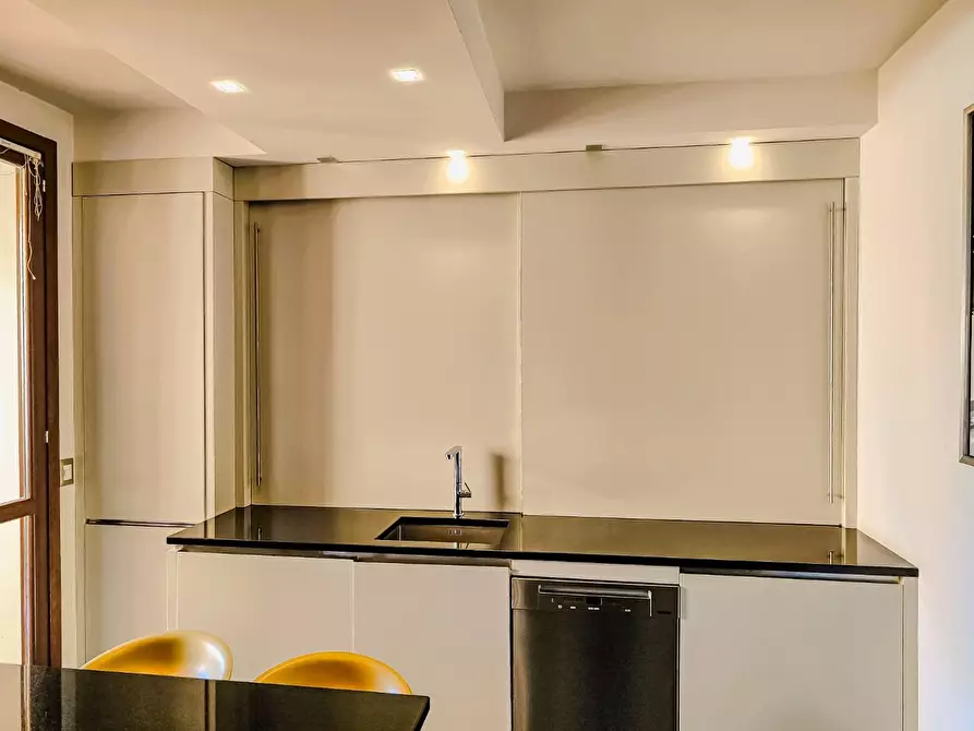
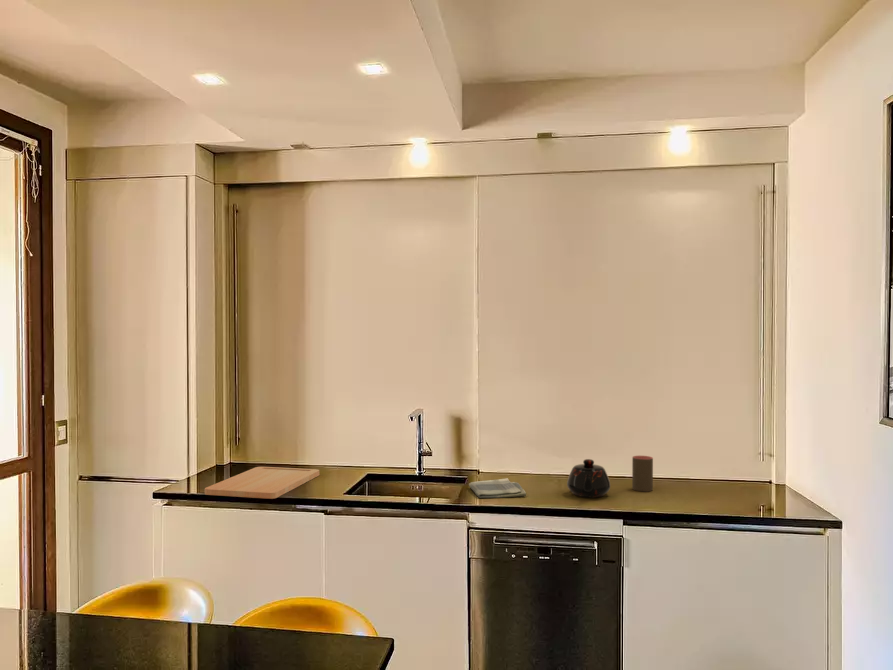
+ dish towel [468,477,527,499]
+ cup [631,455,654,492]
+ teapot [566,458,611,498]
+ cutting board [204,466,320,500]
